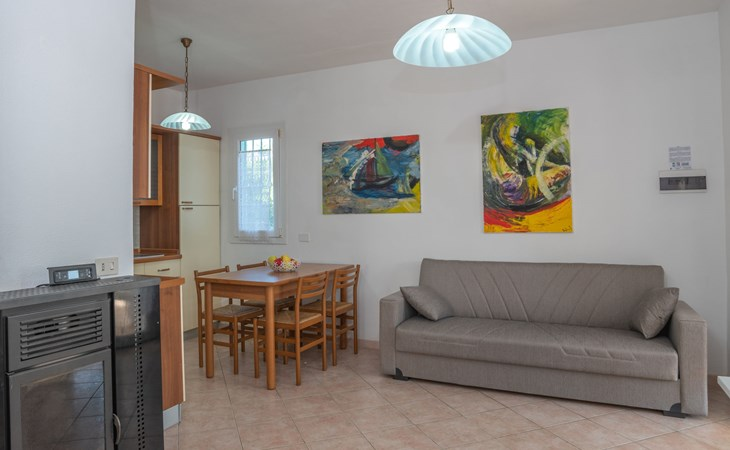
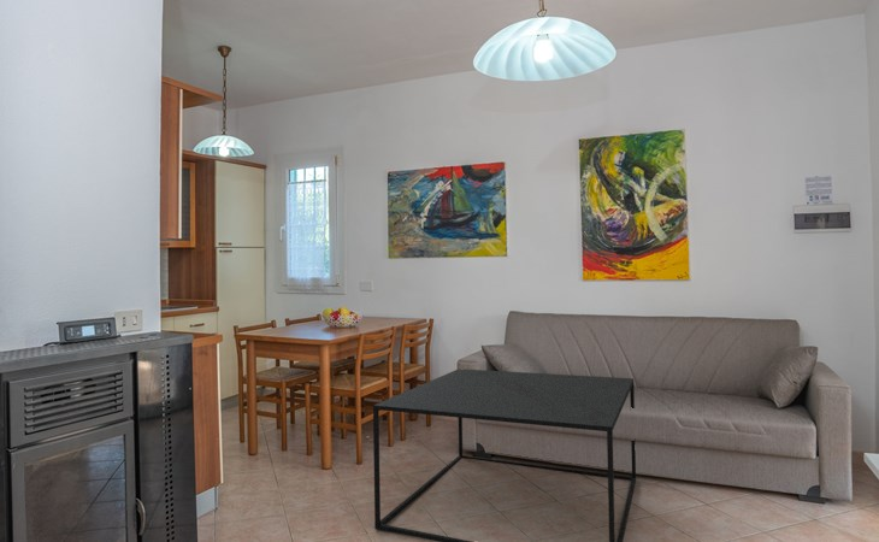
+ coffee table [372,367,637,542]
